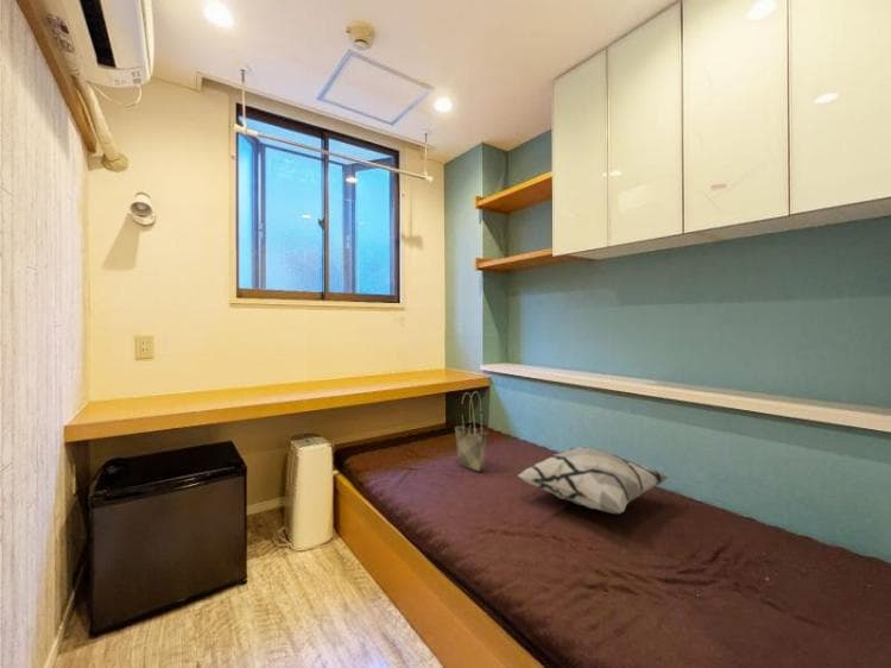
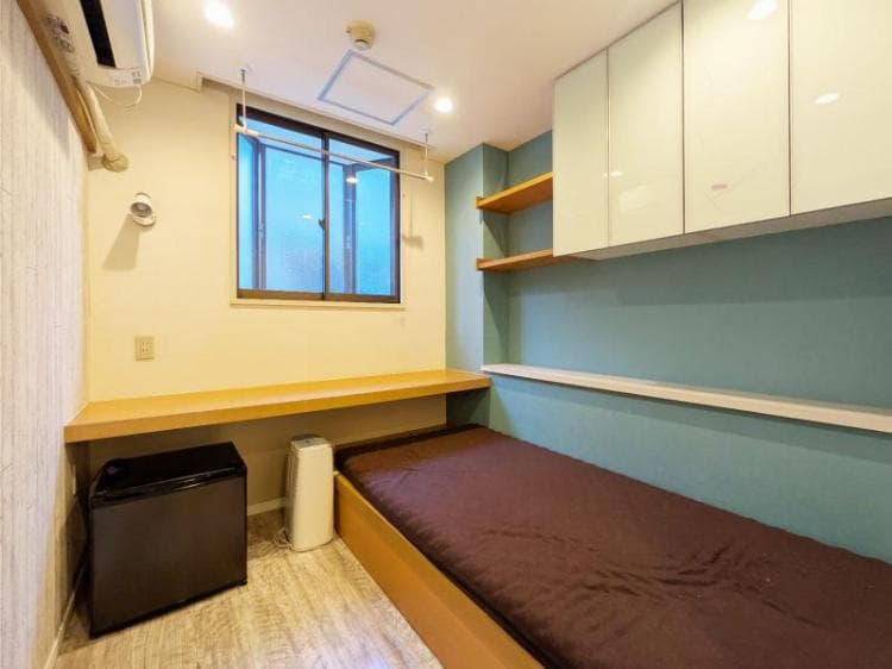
- tote bag [454,390,489,473]
- decorative pillow [517,446,670,515]
